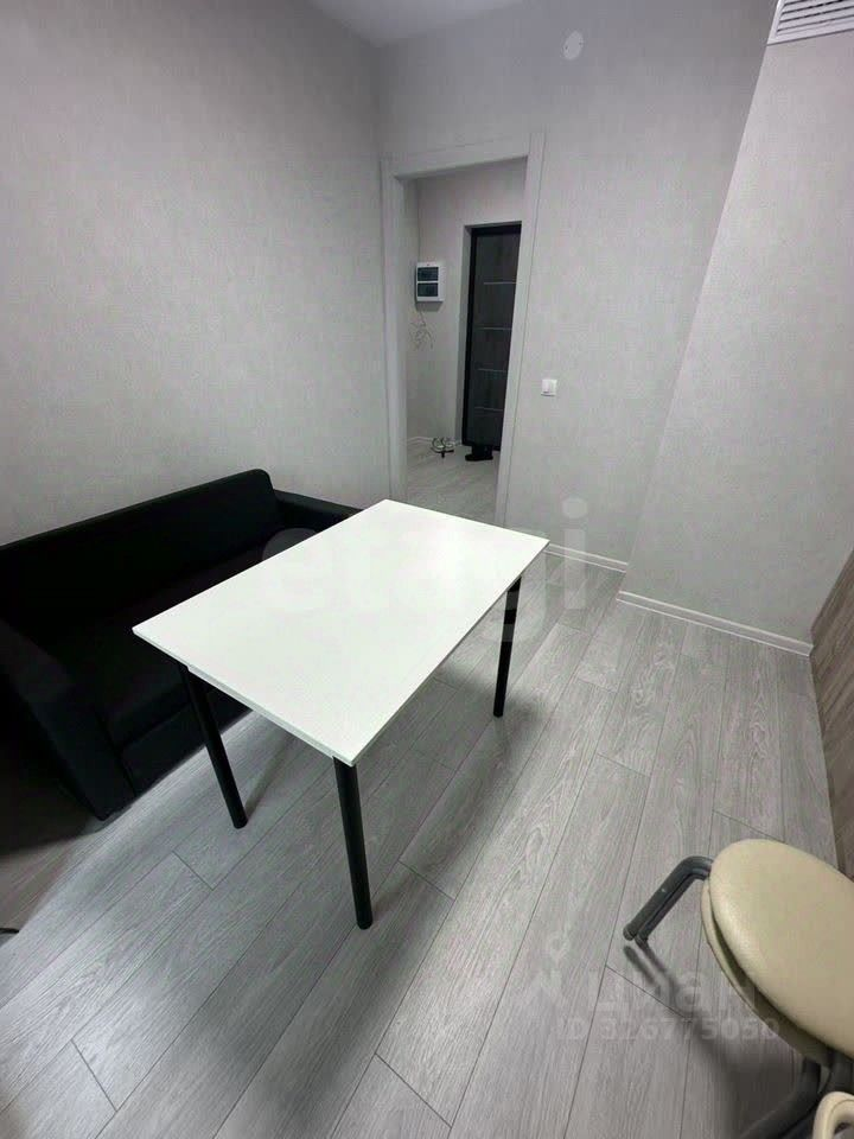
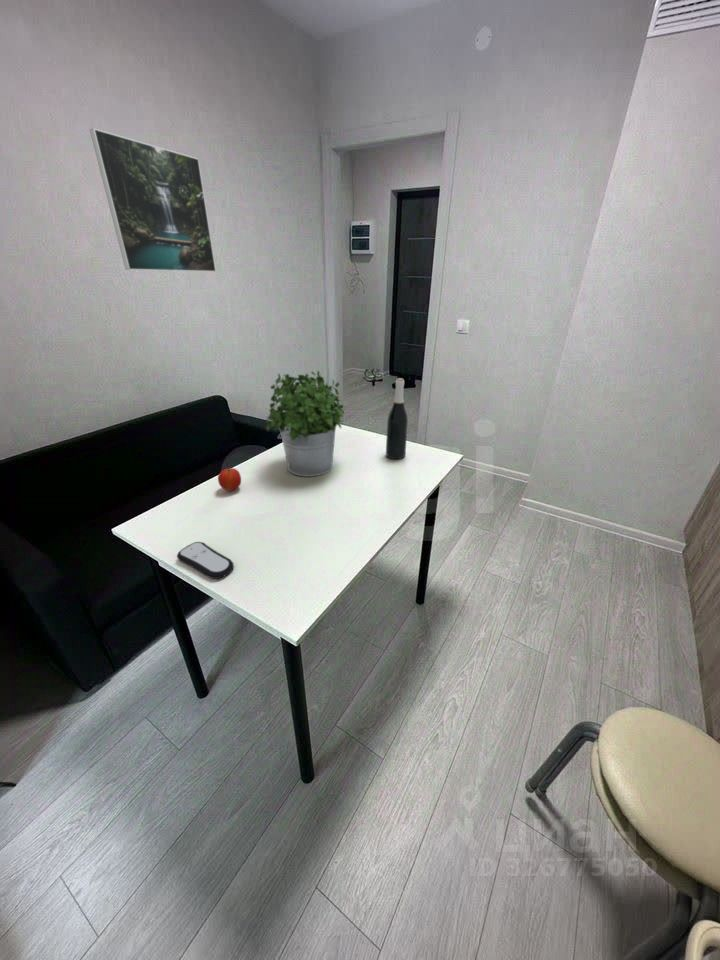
+ apple [217,467,242,492]
+ remote control [176,541,235,580]
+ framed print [89,127,217,273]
+ wine bottle [385,377,409,460]
+ potted plant [265,370,346,478]
